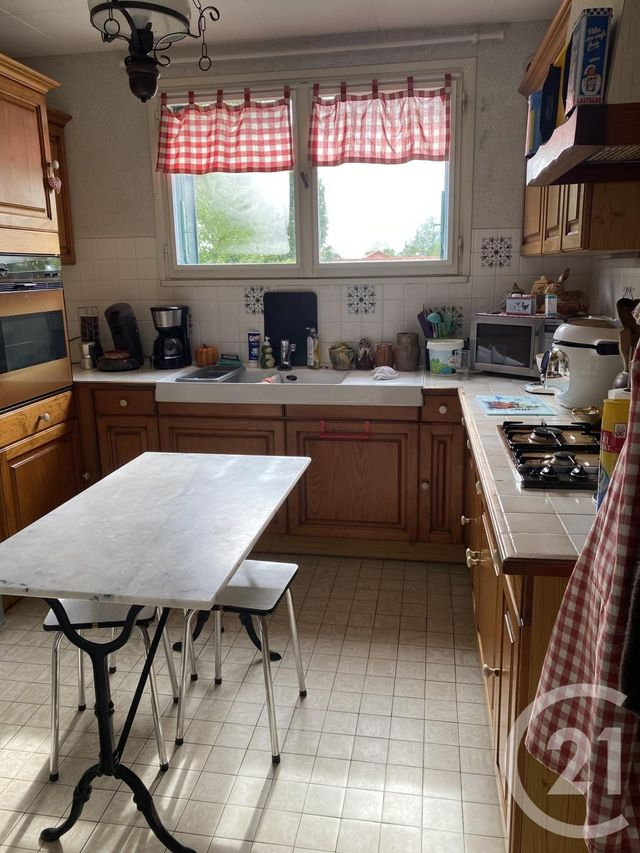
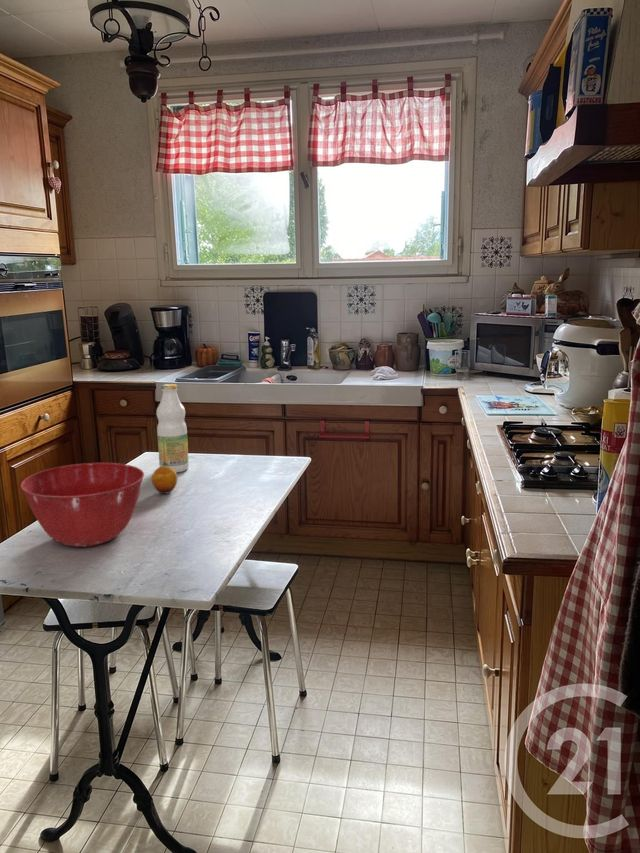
+ mixing bowl [20,462,145,548]
+ fruit [151,466,178,495]
+ bottle [156,383,190,473]
